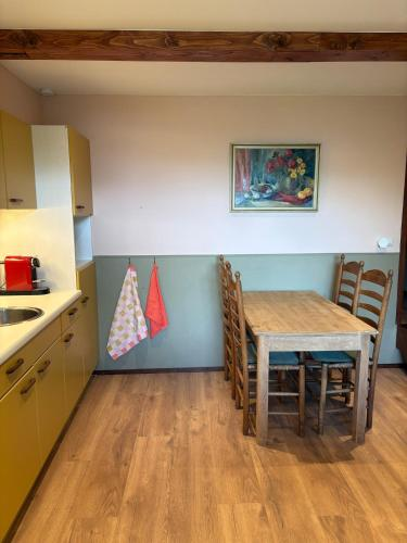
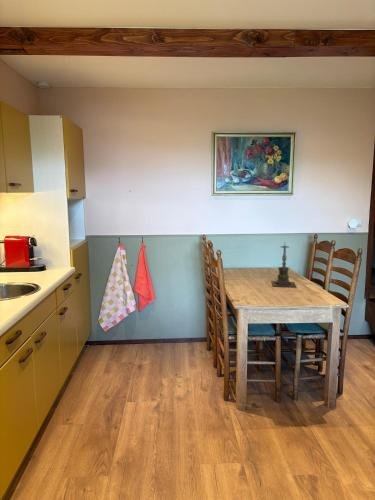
+ candle holder [270,243,297,288]
